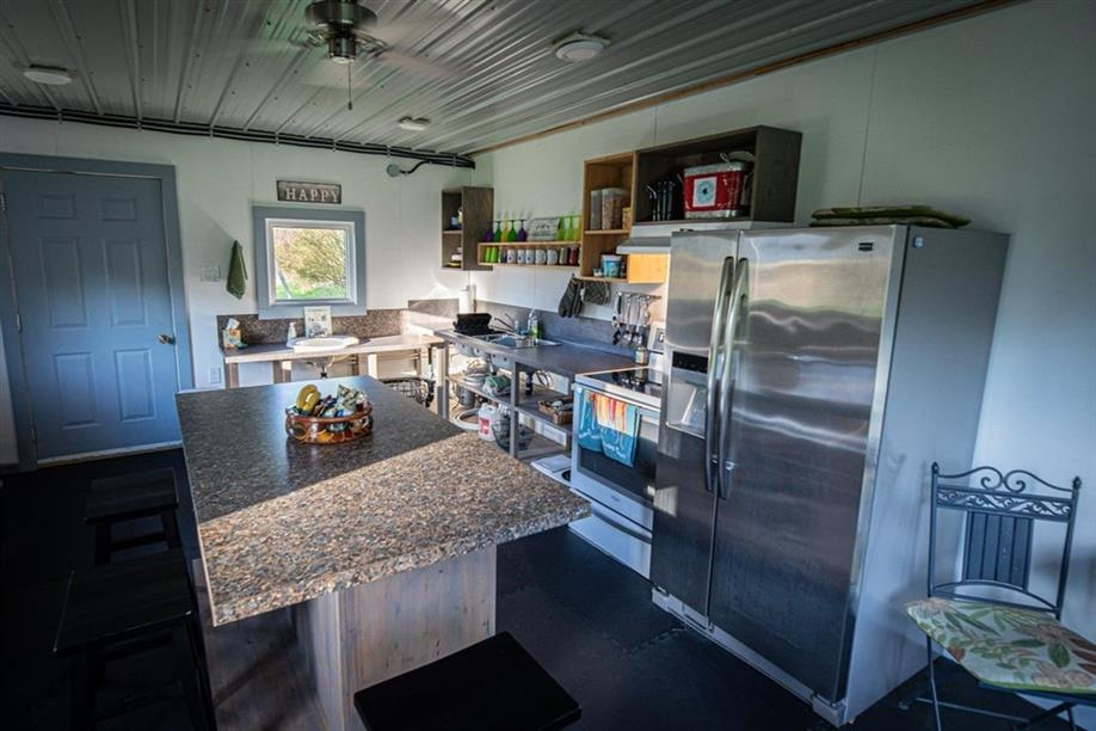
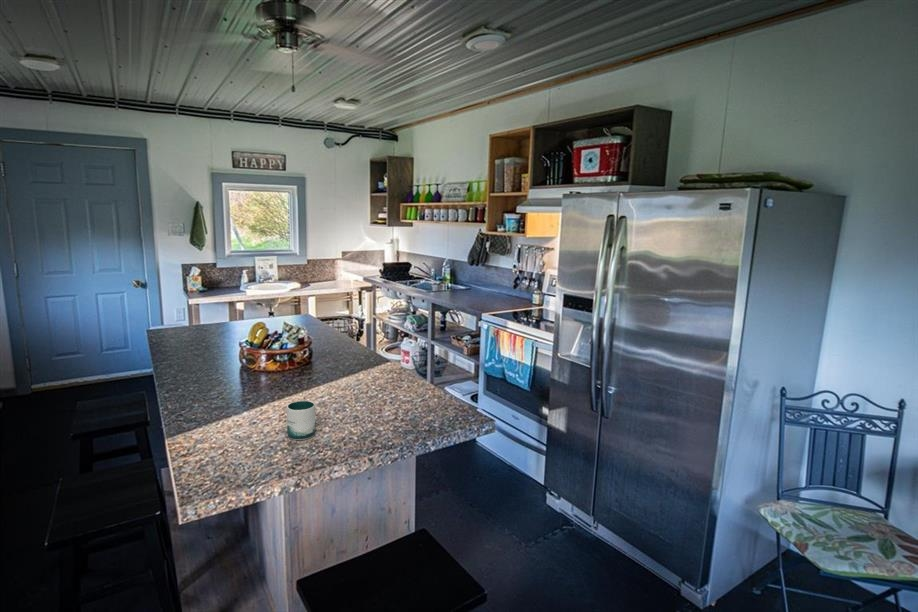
+ mug [286,400,316,441]
